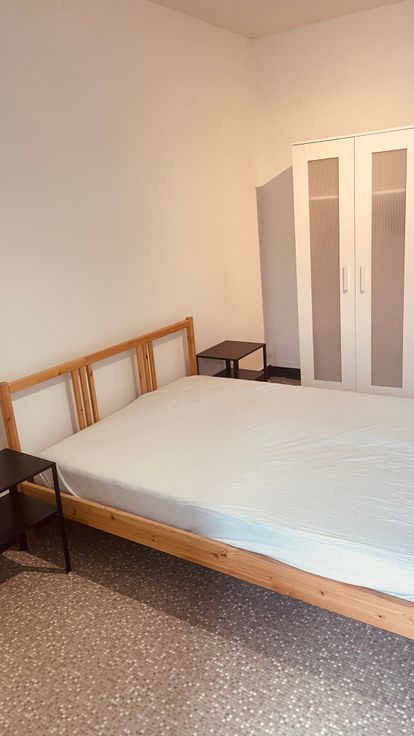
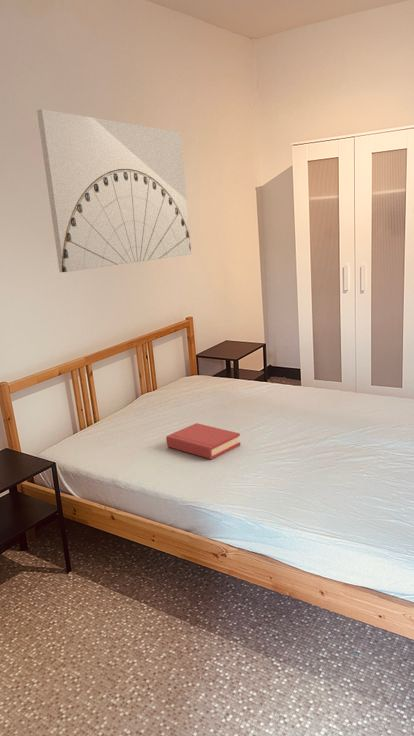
+ hardback book [165,422,241,460]
+ wall art [36,108,192,273]
